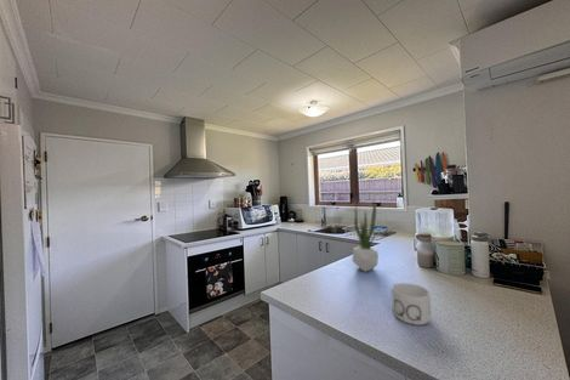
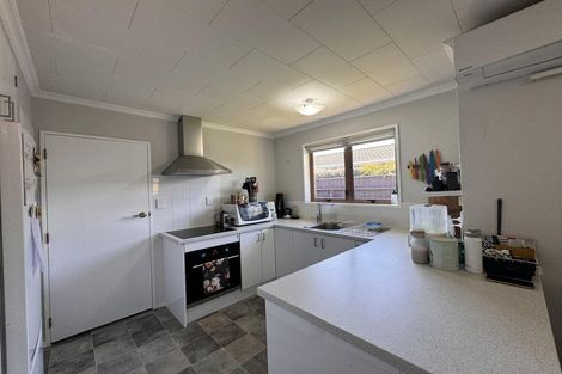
- potted plant [352,199,383,273]
- mug [391,282,432,327]
